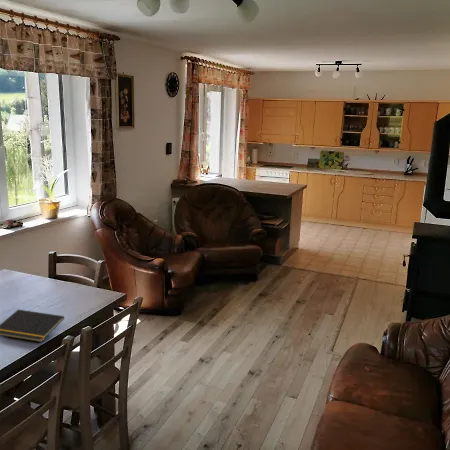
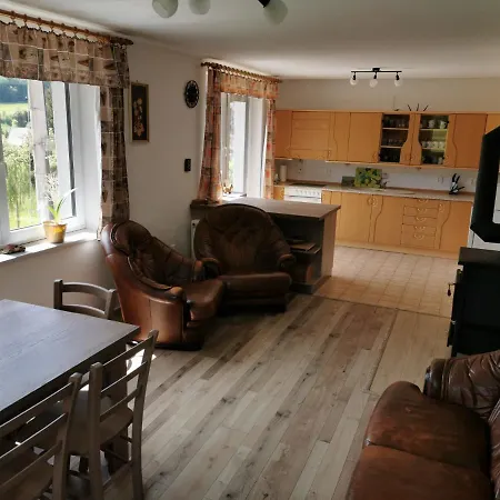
- notepad [0,309,65,343]
